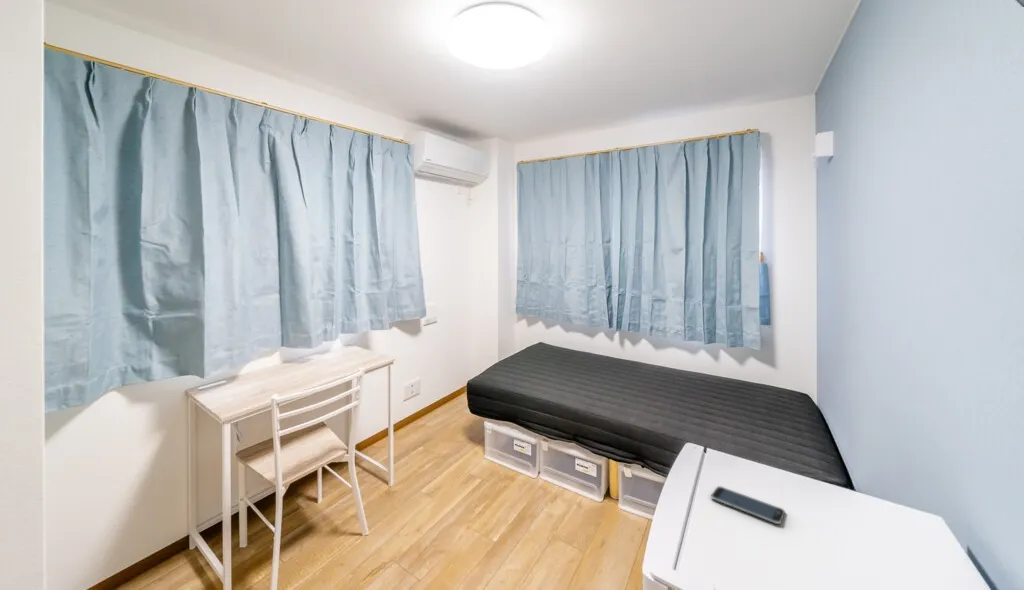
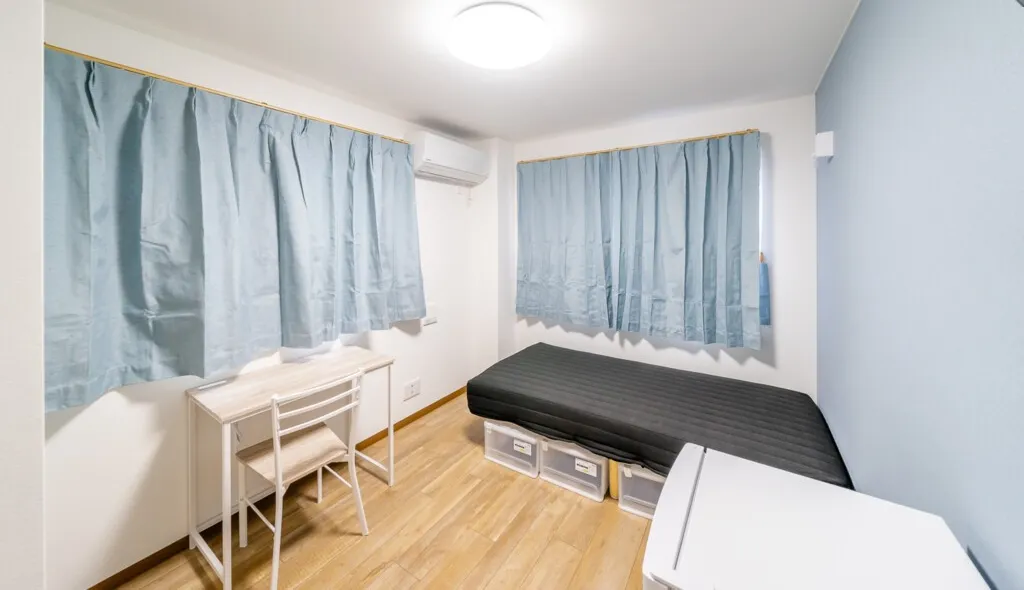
- smartphone [710,485,786,525]
